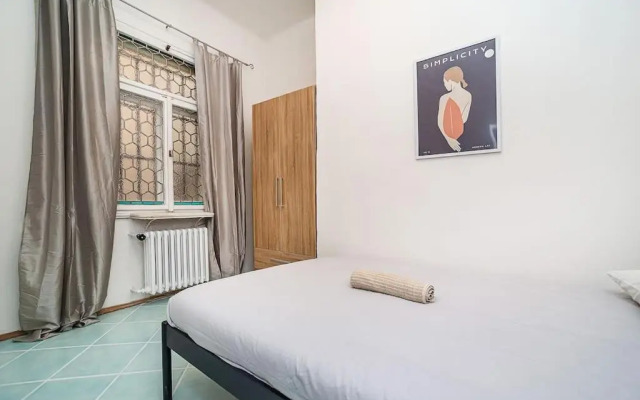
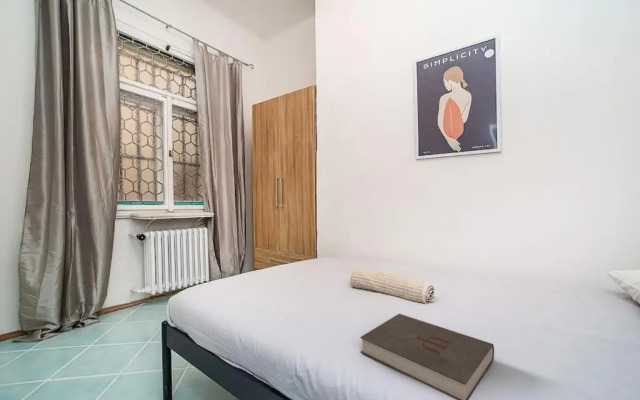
+ book [360,313,495,400]
